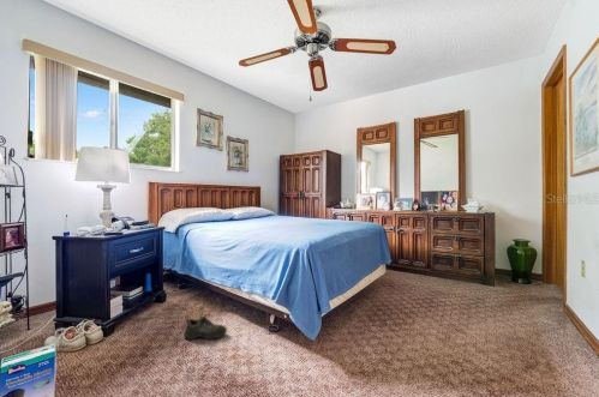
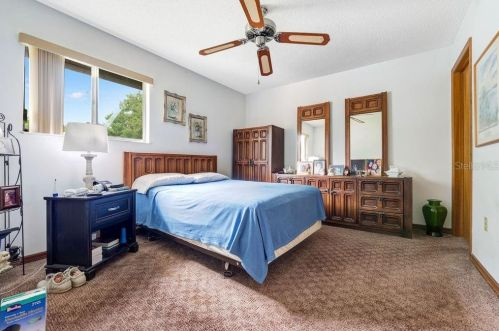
- shoe [182,313,228,341]
